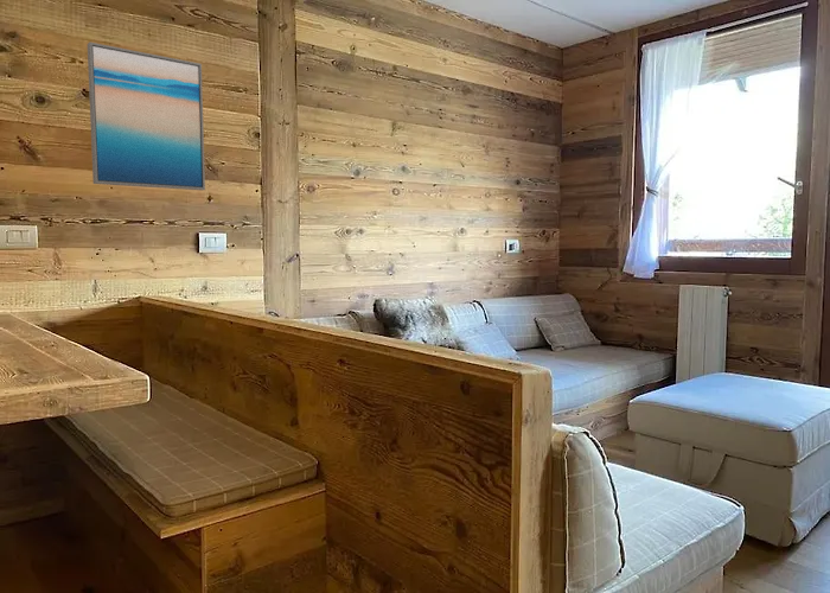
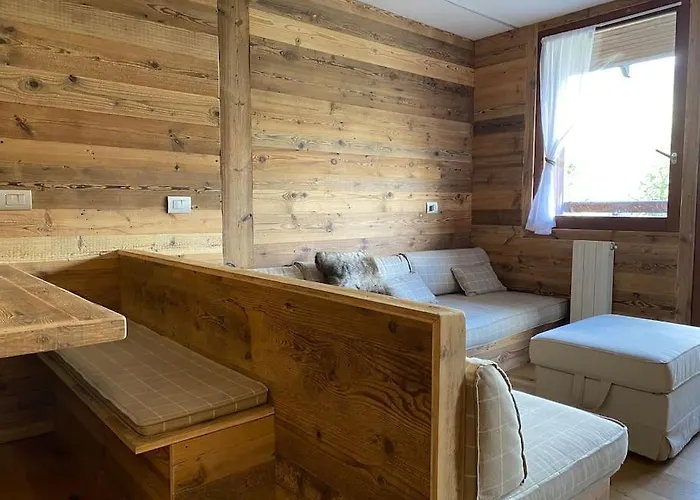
- wall art [87,42,206,191]
